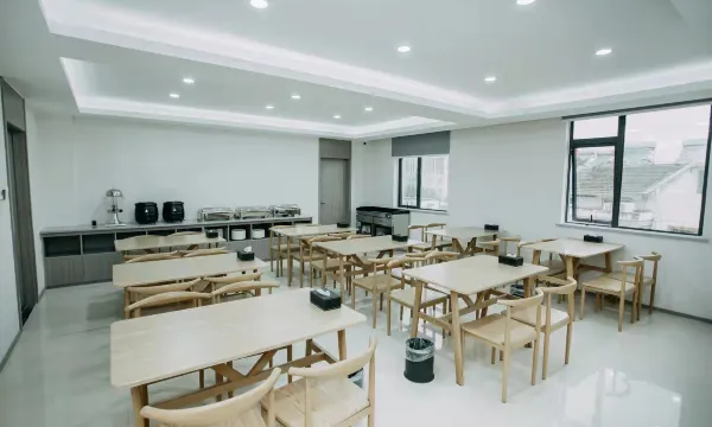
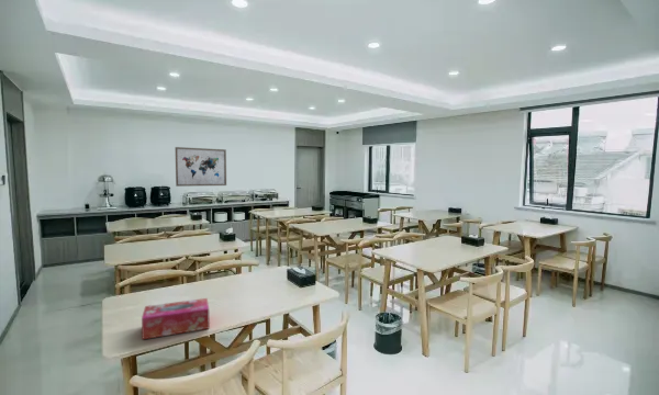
+ tissue box [141,297,211,340]
+ wall art [175,146,227,188]
